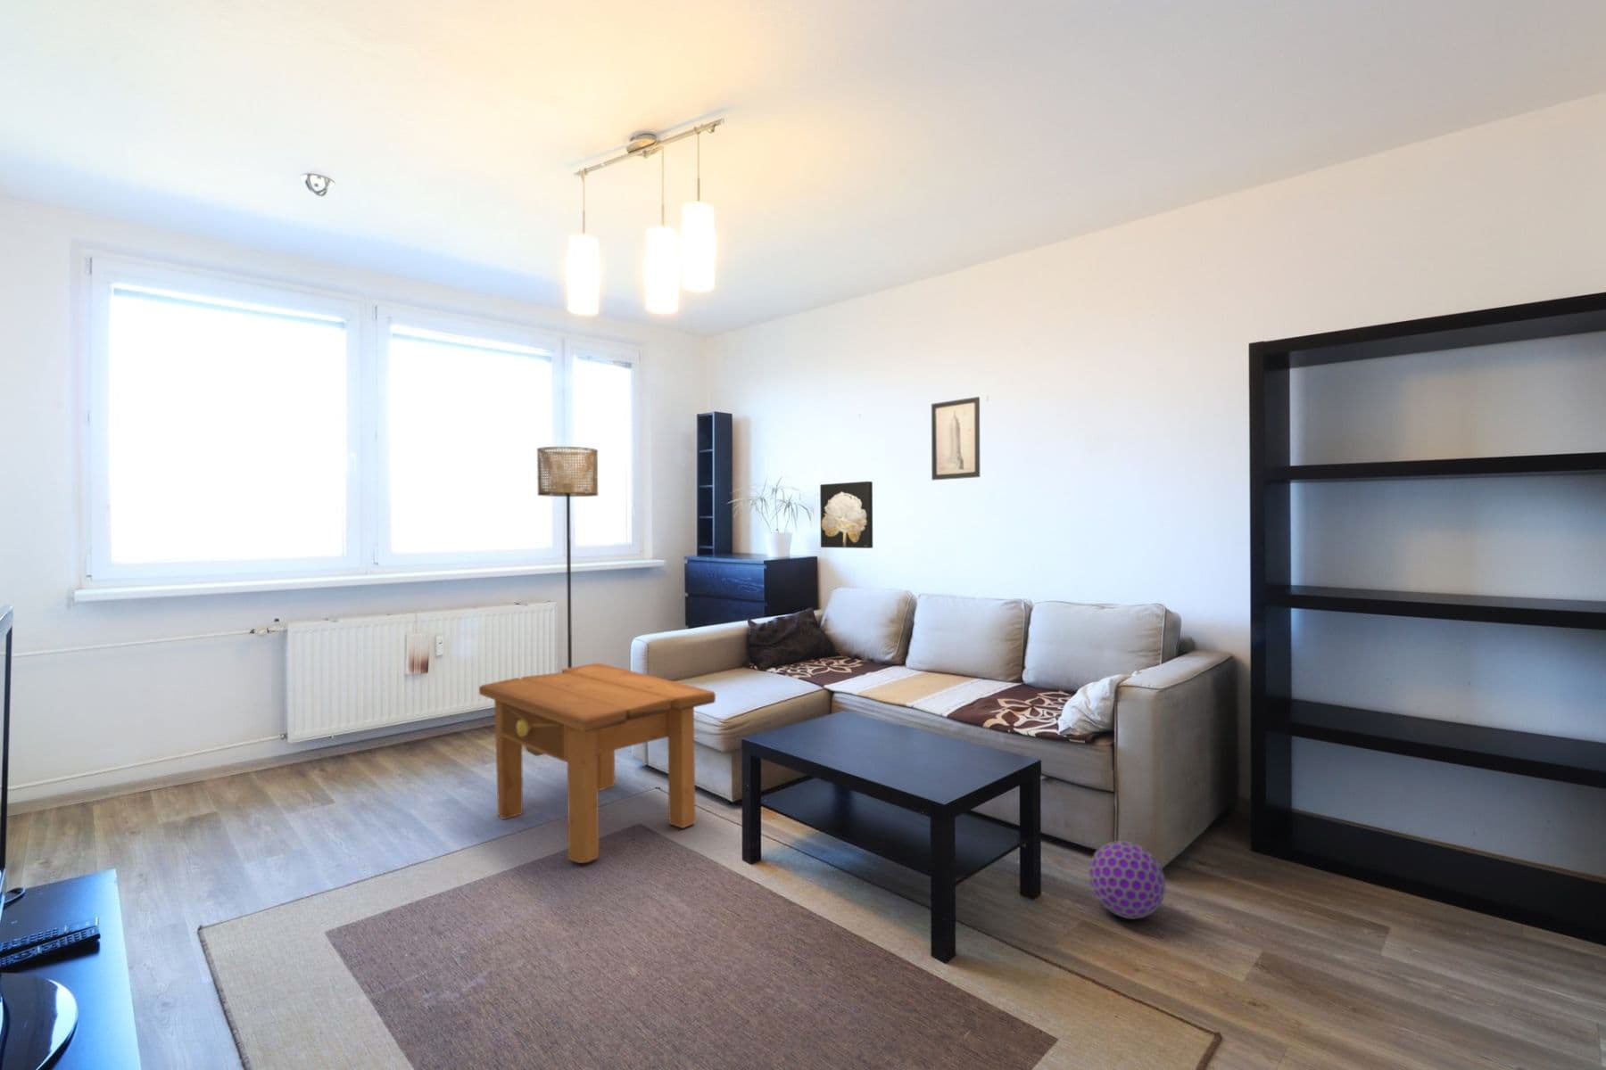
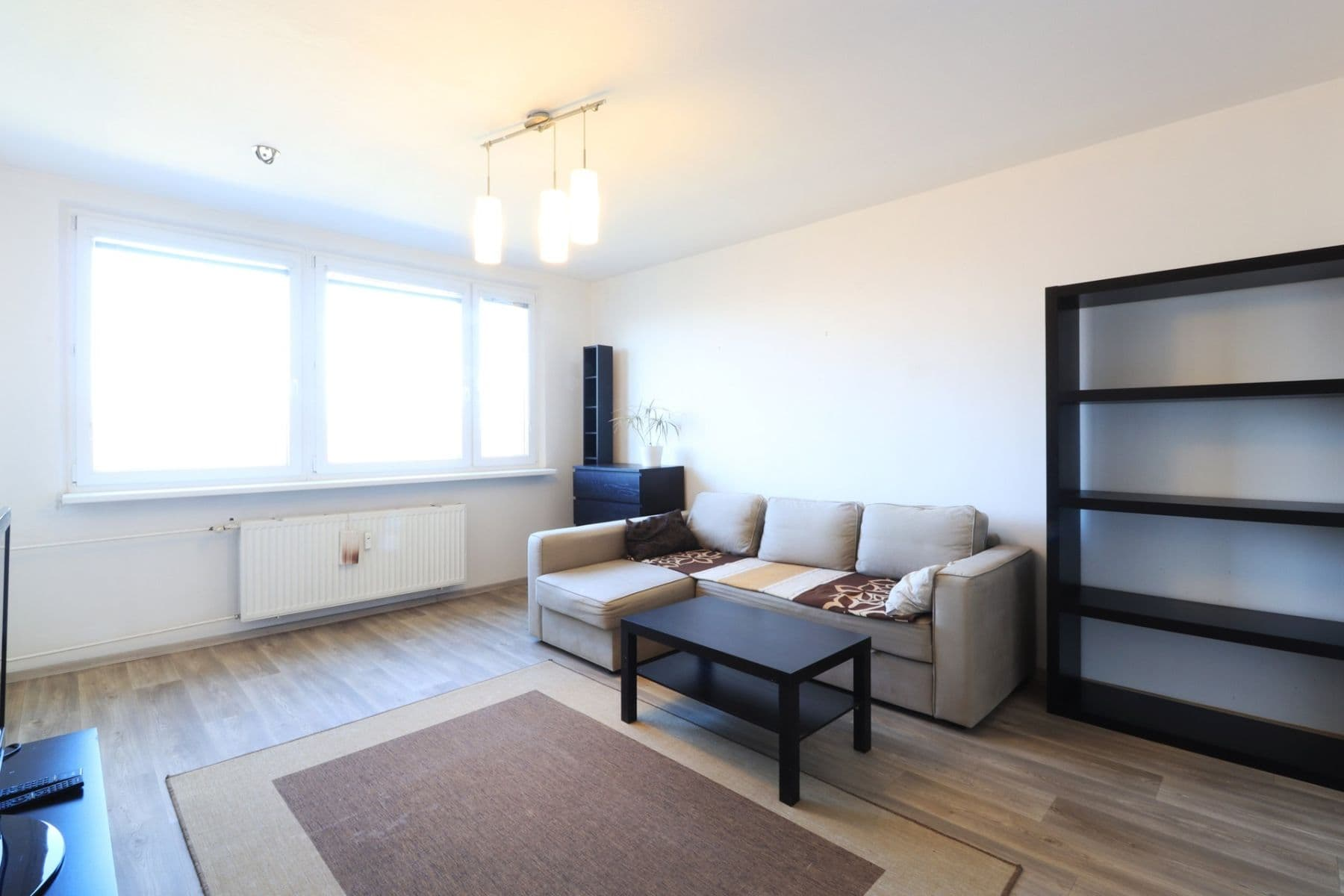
- side table [478,663,717,865]
- ball [1087,840,1166,921]
- wall art [931,396,981,480]
- floor lamp [537,445,599,668]
- wall art [819,480,874,549]
